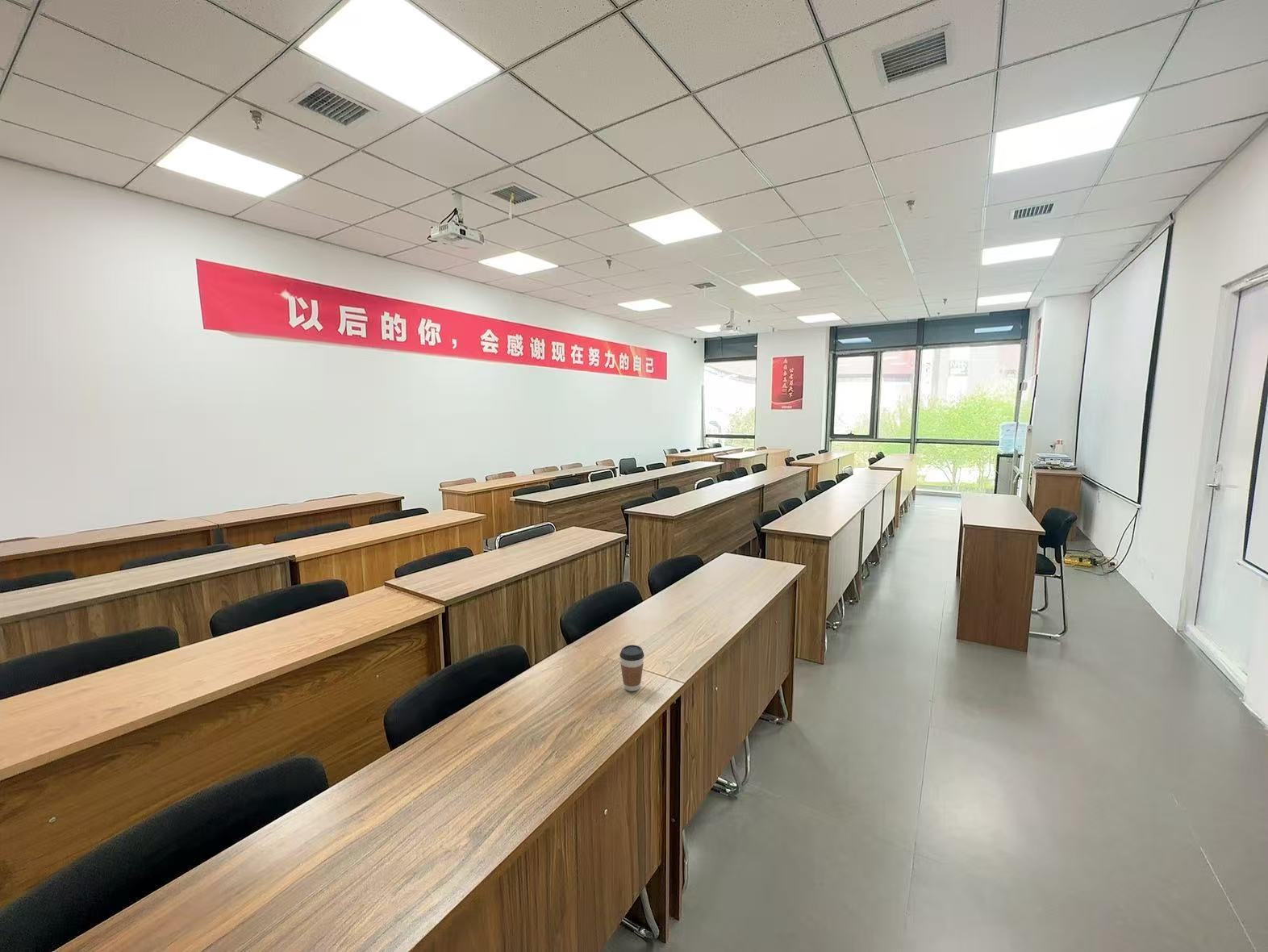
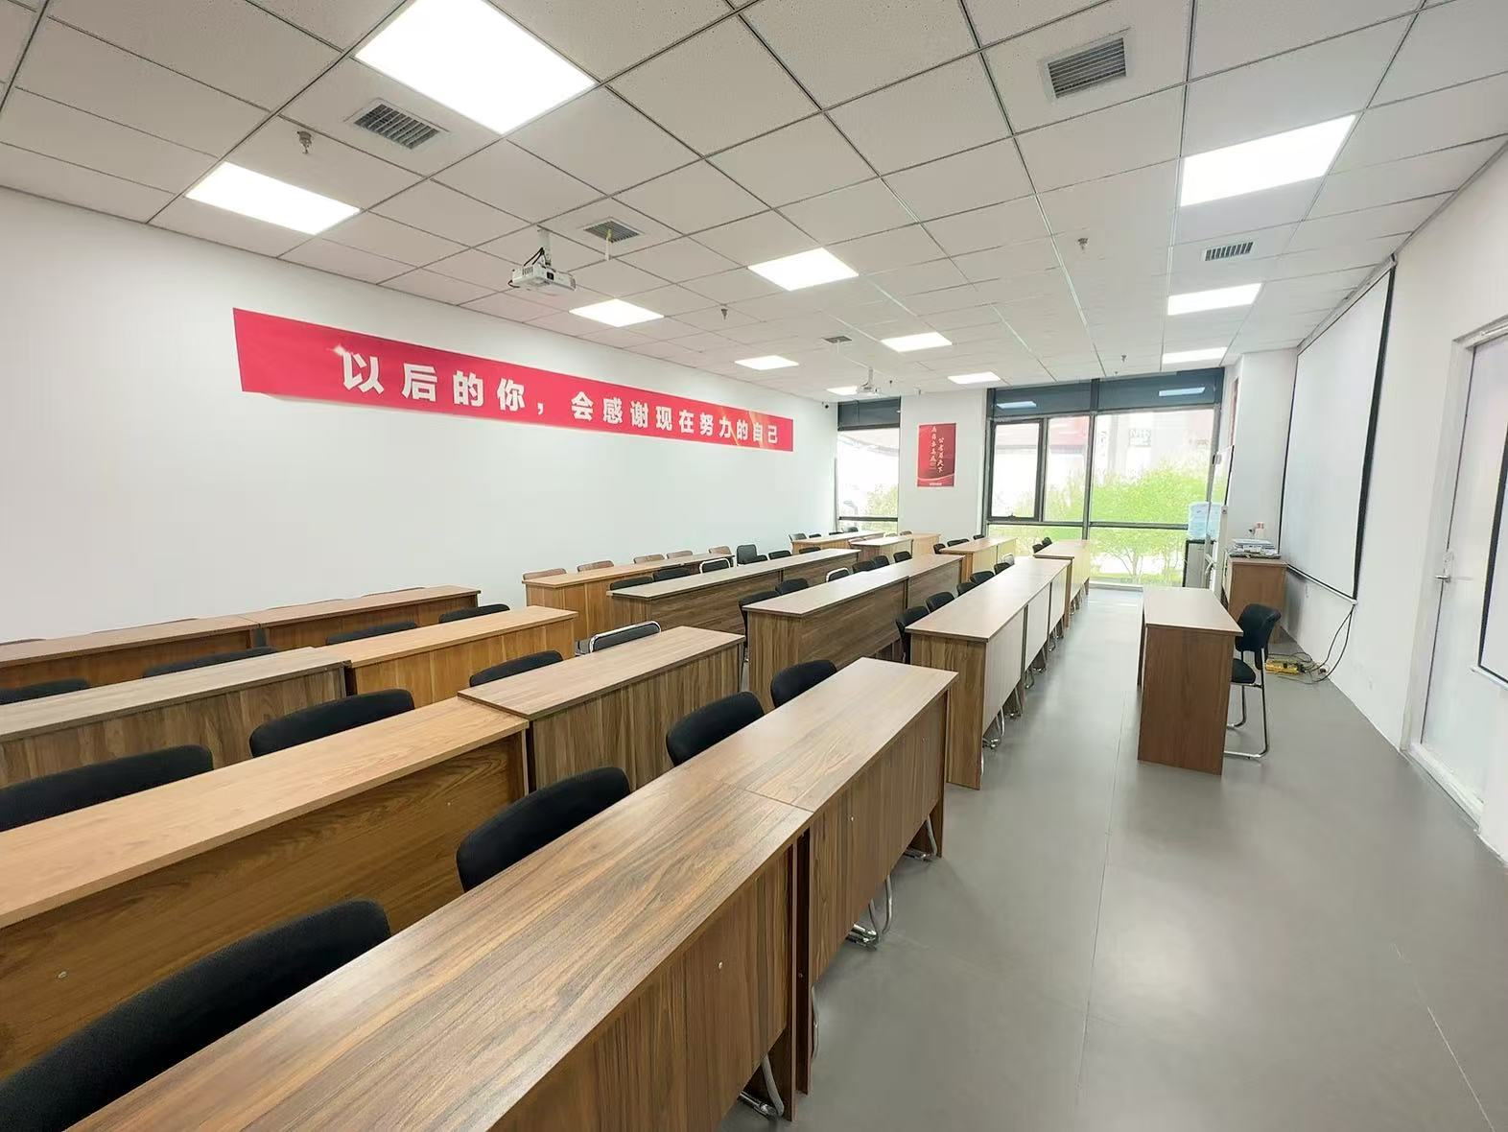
- coffee cup [619,645,645,692]
